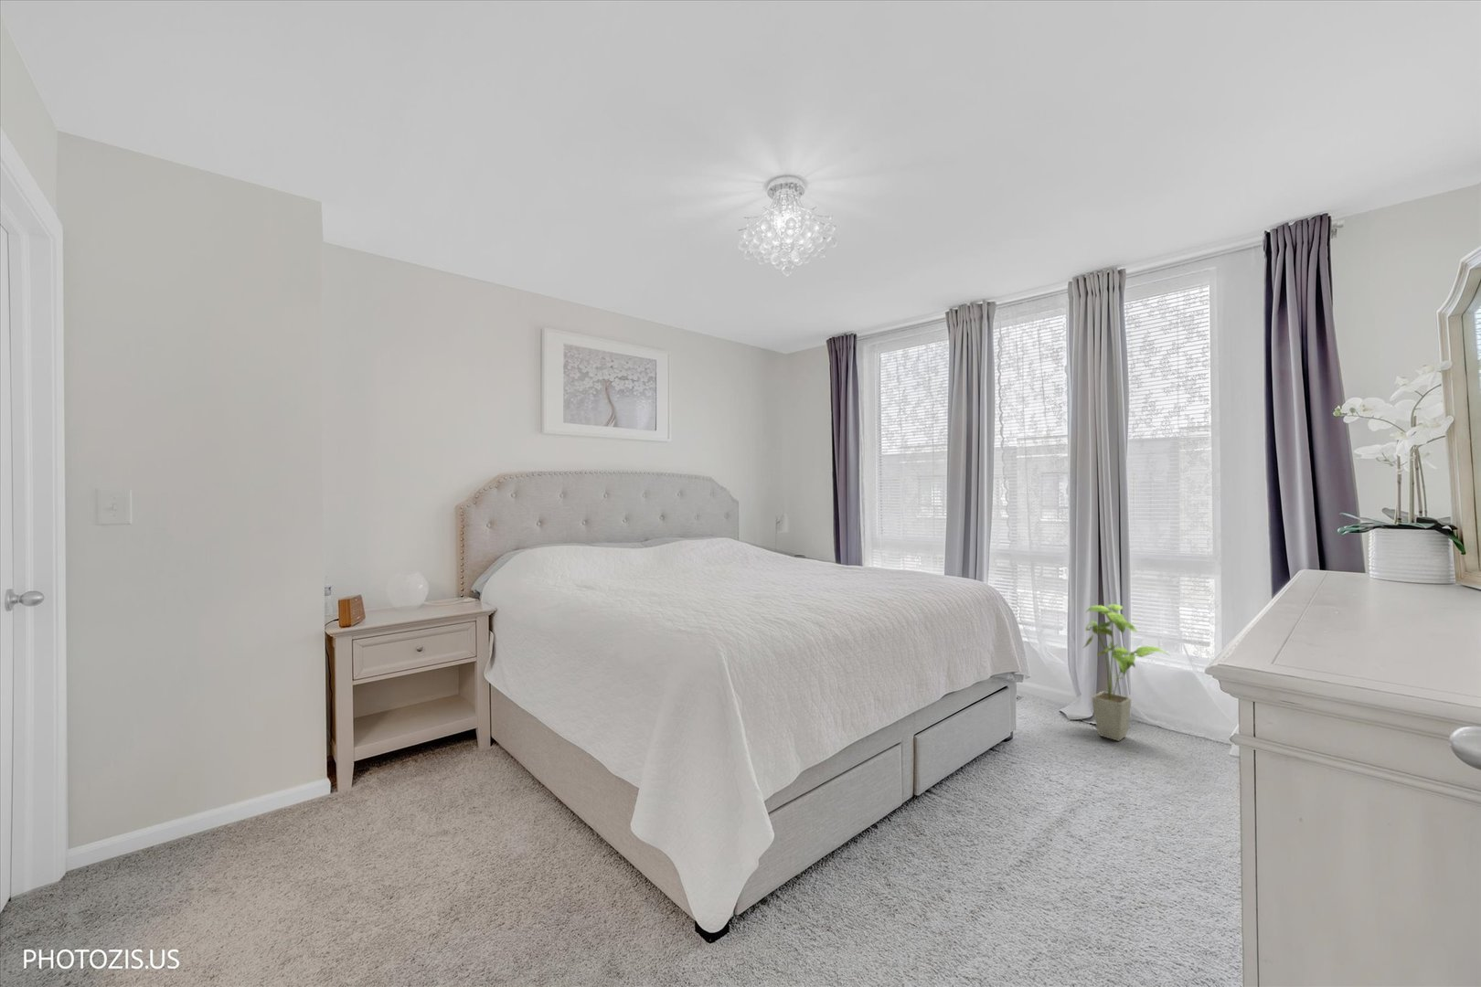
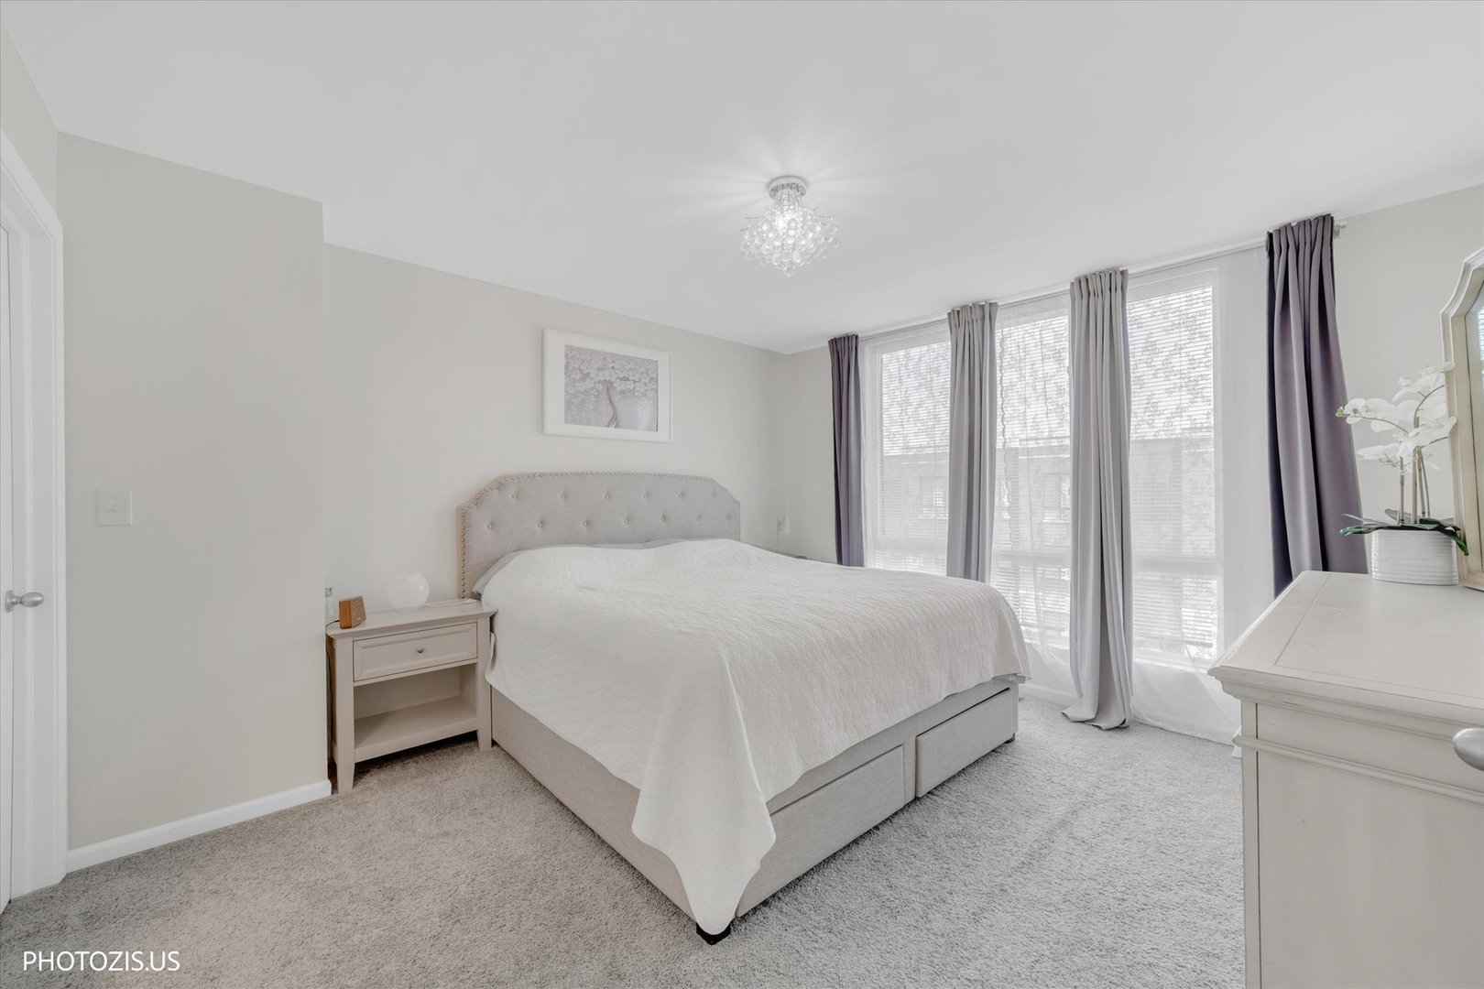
- house plant [1081,604,1170,742]
